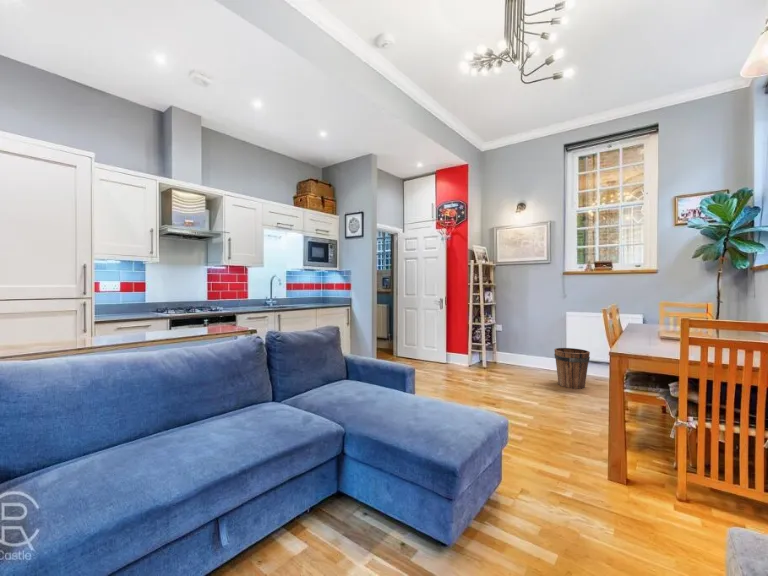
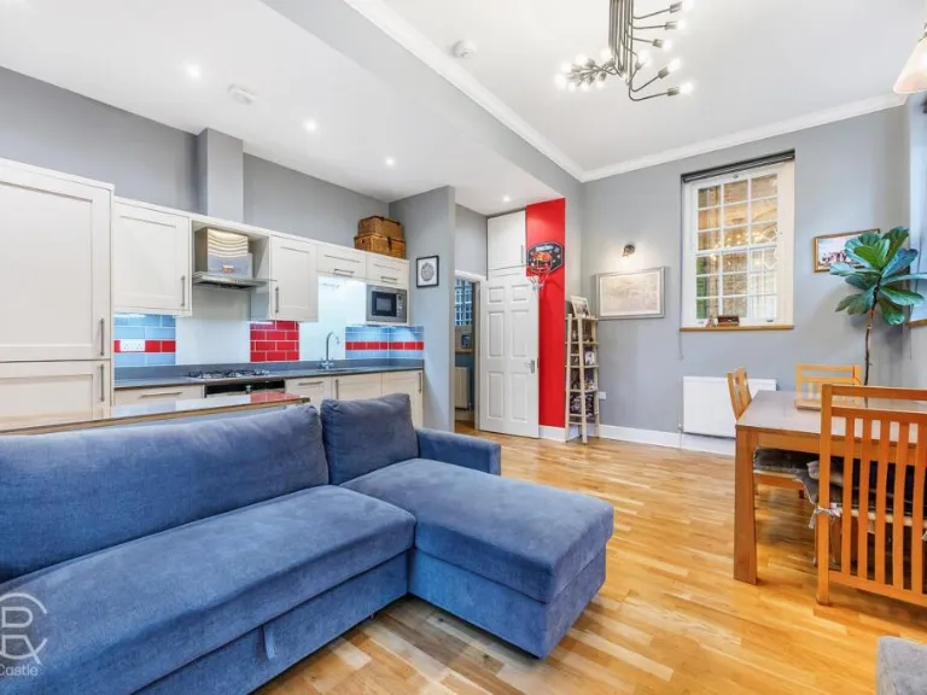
- bucket [553,347,591,390]
